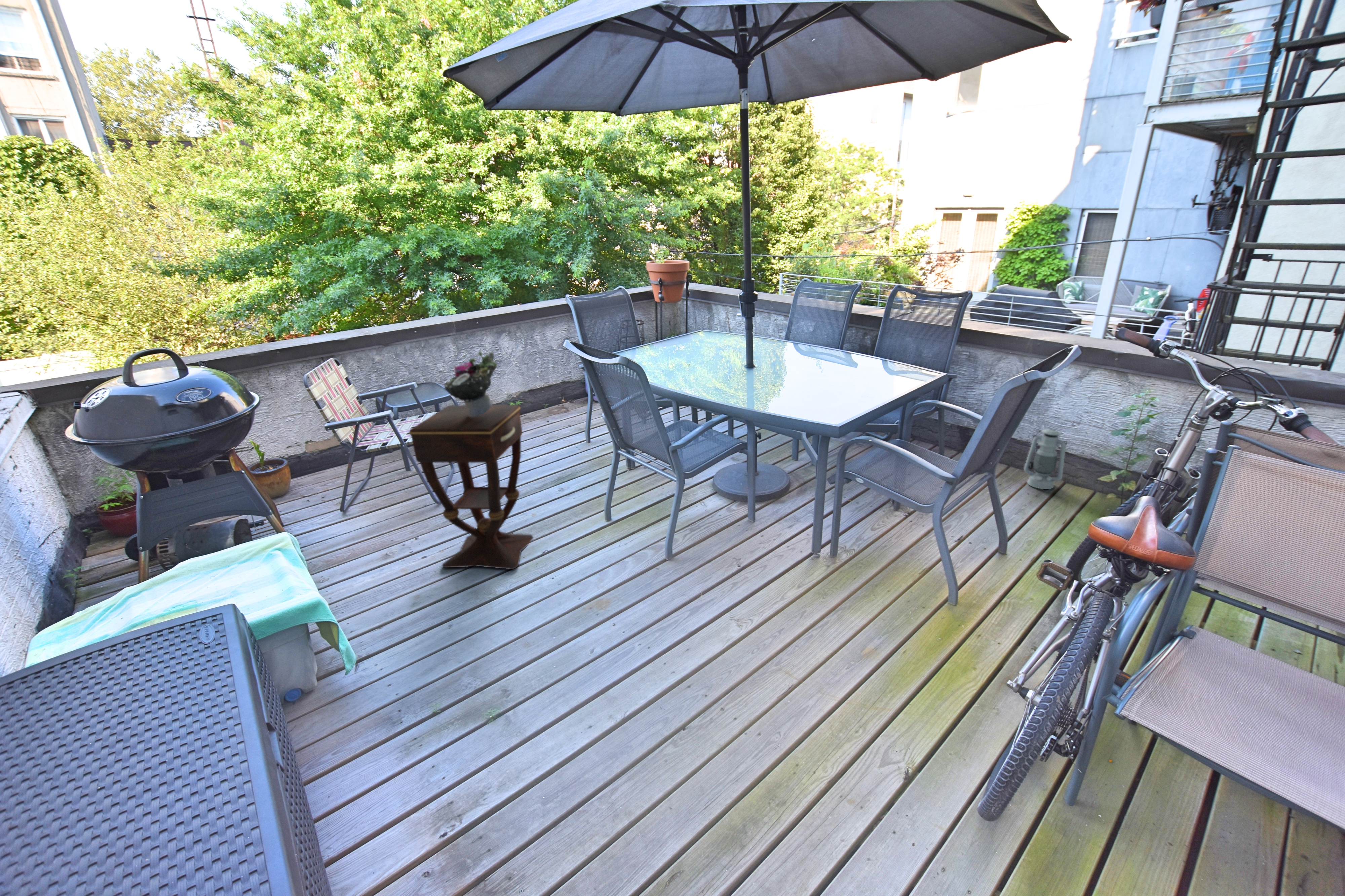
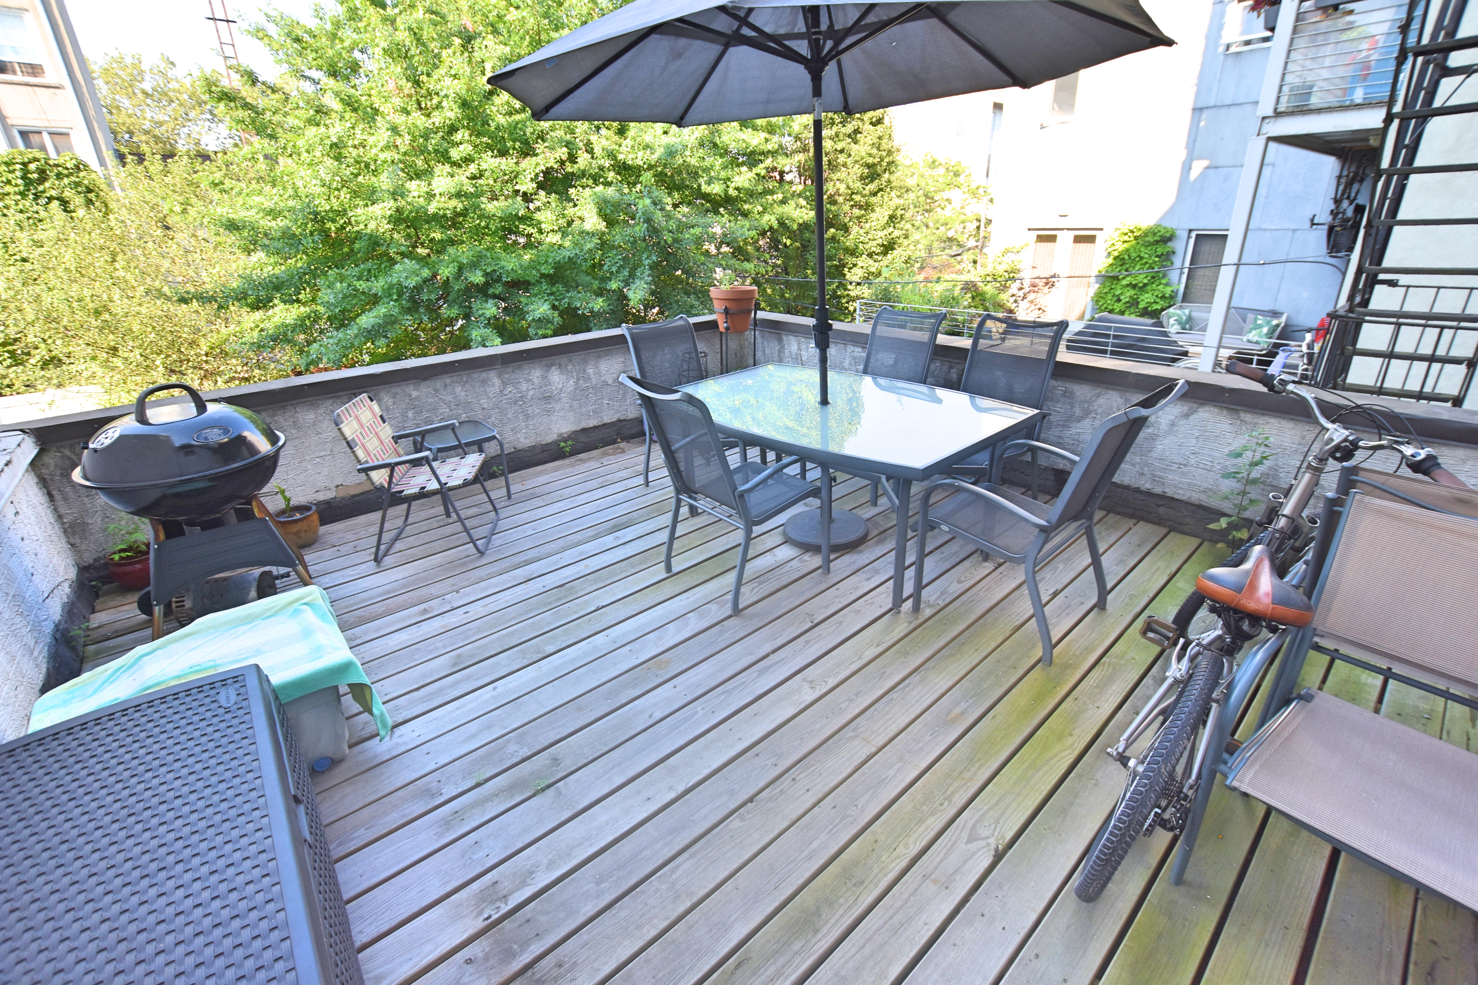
- lantern [1024,428,1068,490]
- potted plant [444,351,498,417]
- side table [408,405,534,570]
